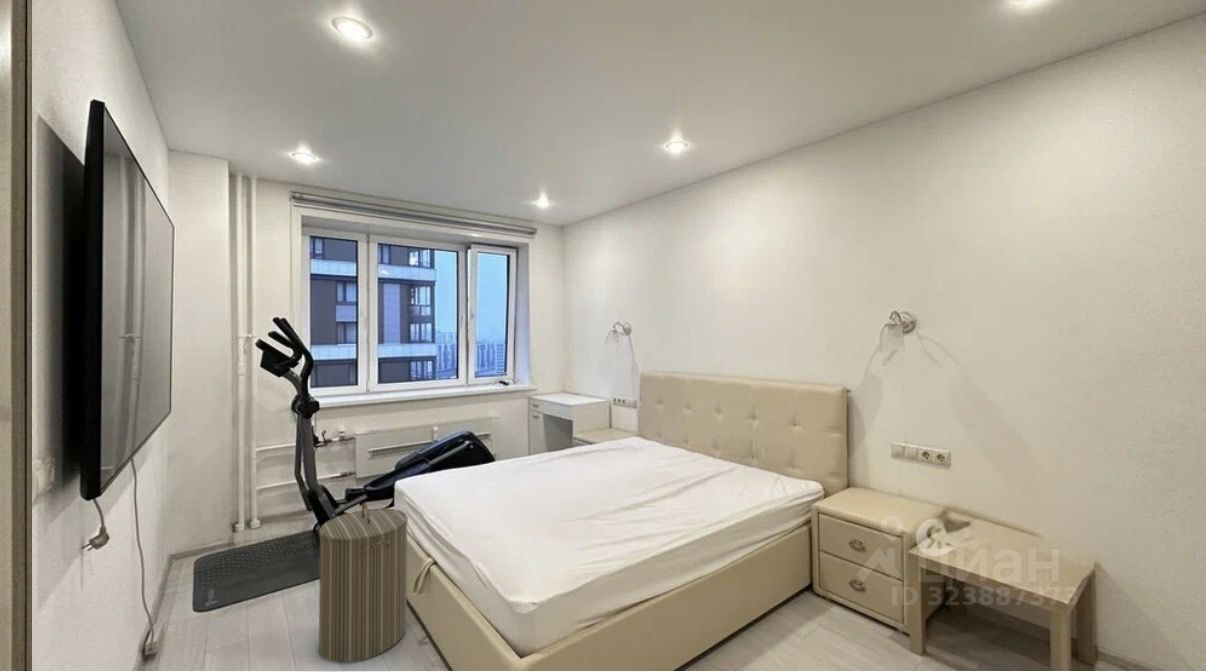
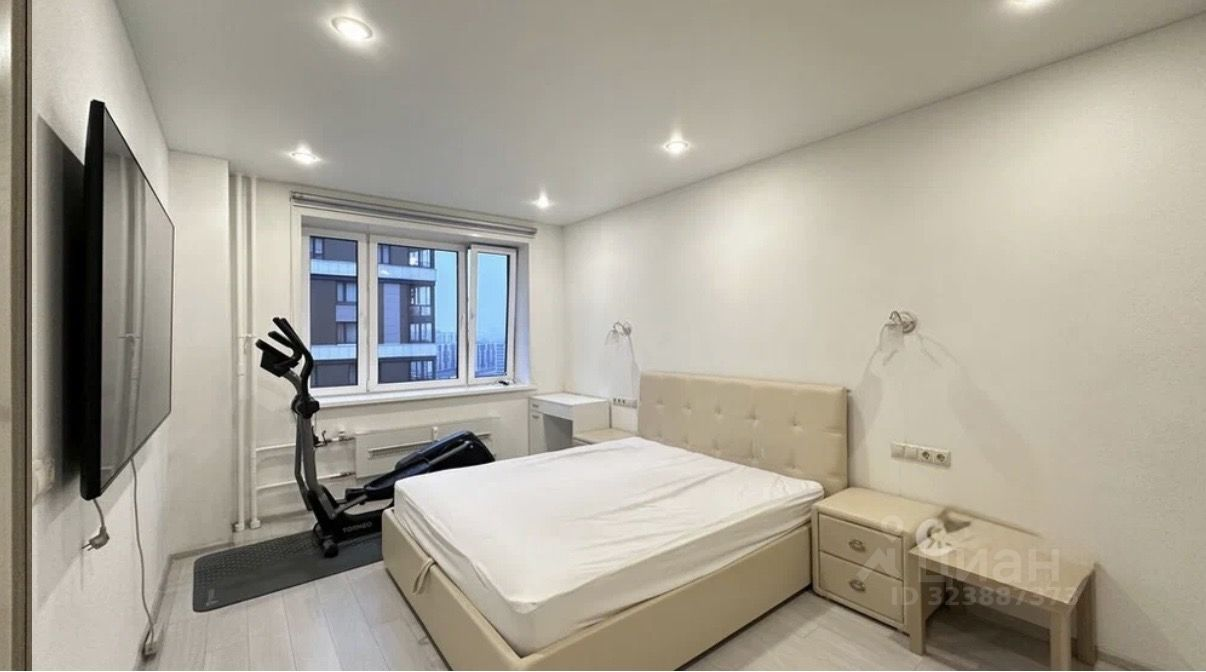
- laundry hamper [318,502,409,663]
